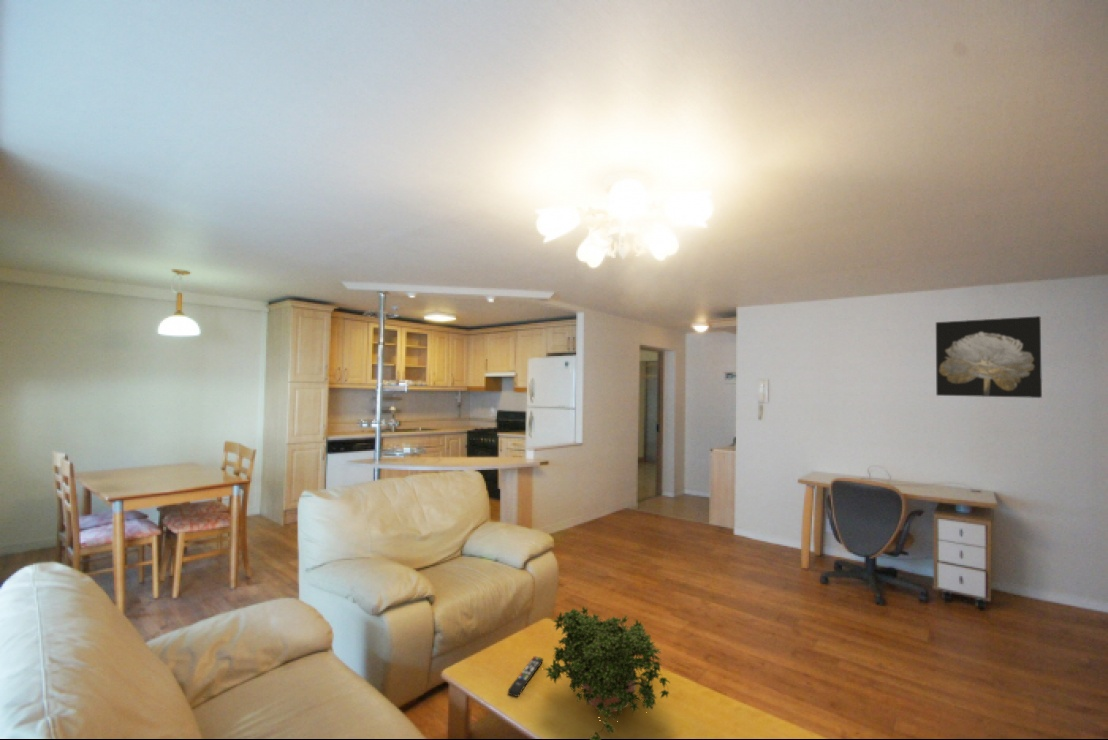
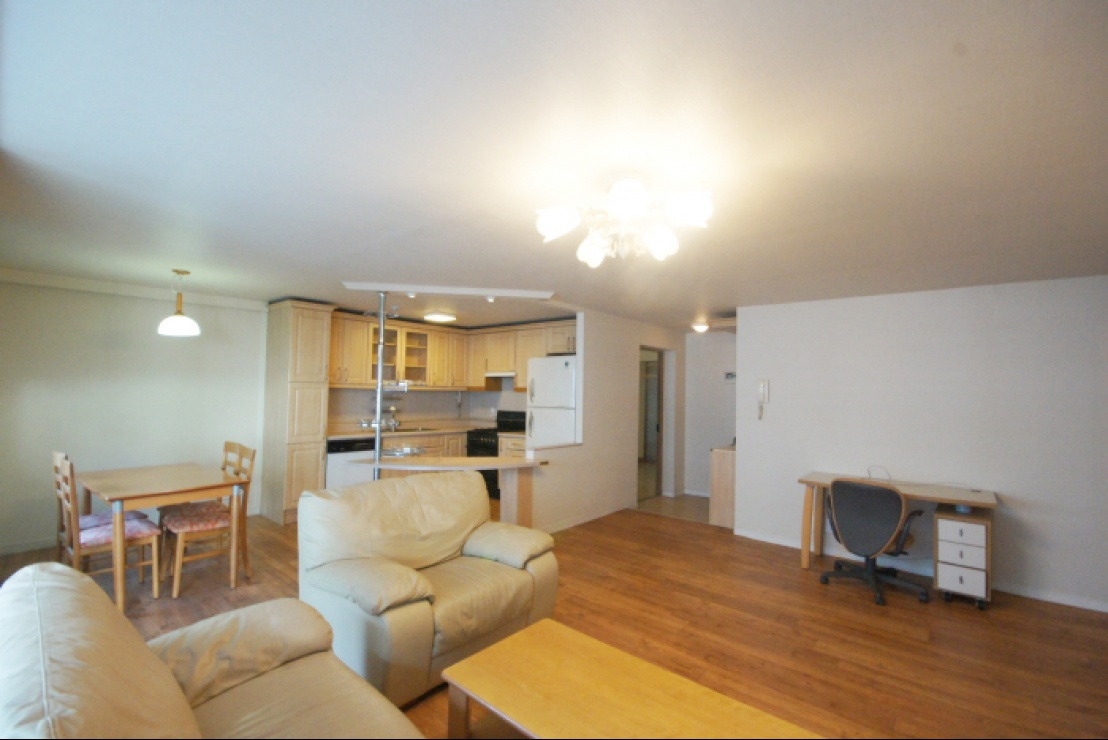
- potted plant [544,605,672,740]
- wall art [935,315,1043,399]
- remote control [507,655,544,698]
